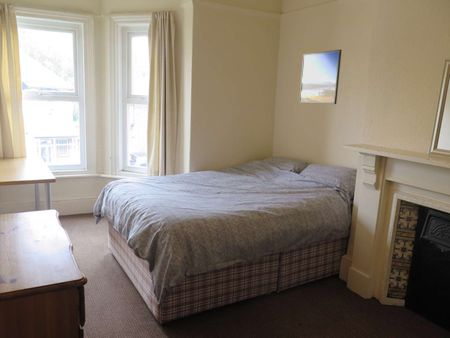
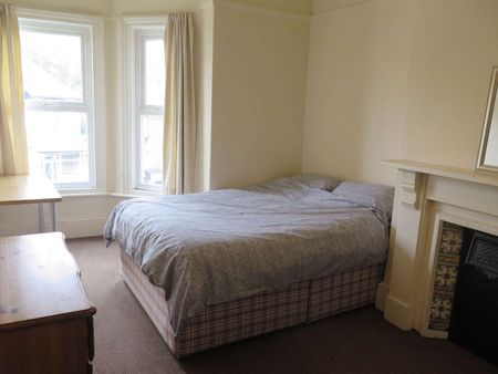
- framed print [298,49,342,105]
